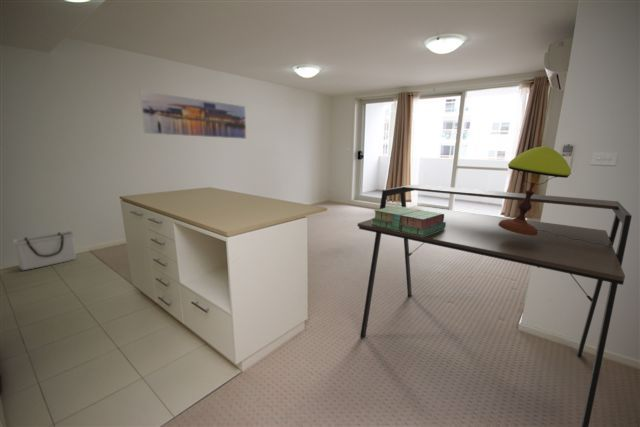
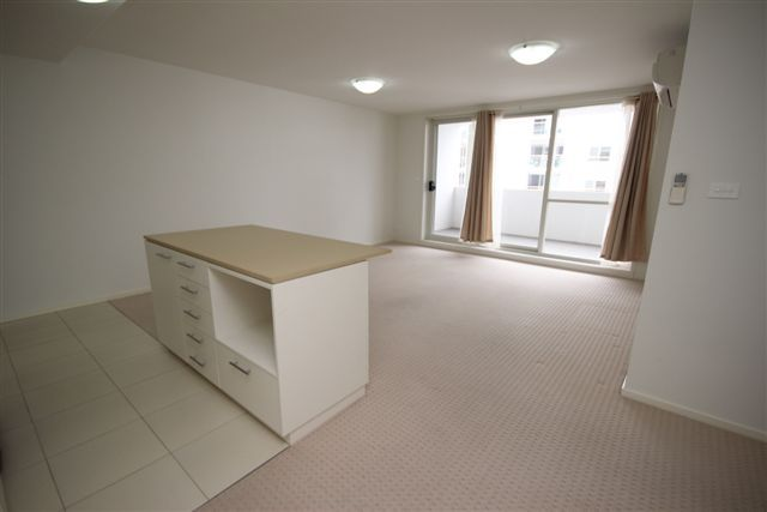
- table lamp [498,145,612,246]
- stack of books [371,205,446,237]
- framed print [139,89,247,140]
- desk [357,184,633,427]
- storage bin [11,230,77,271]
